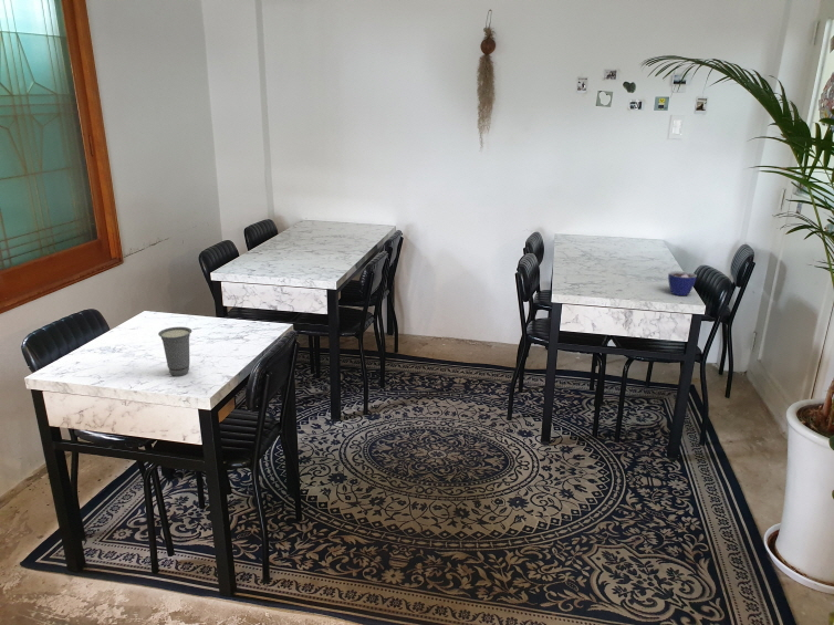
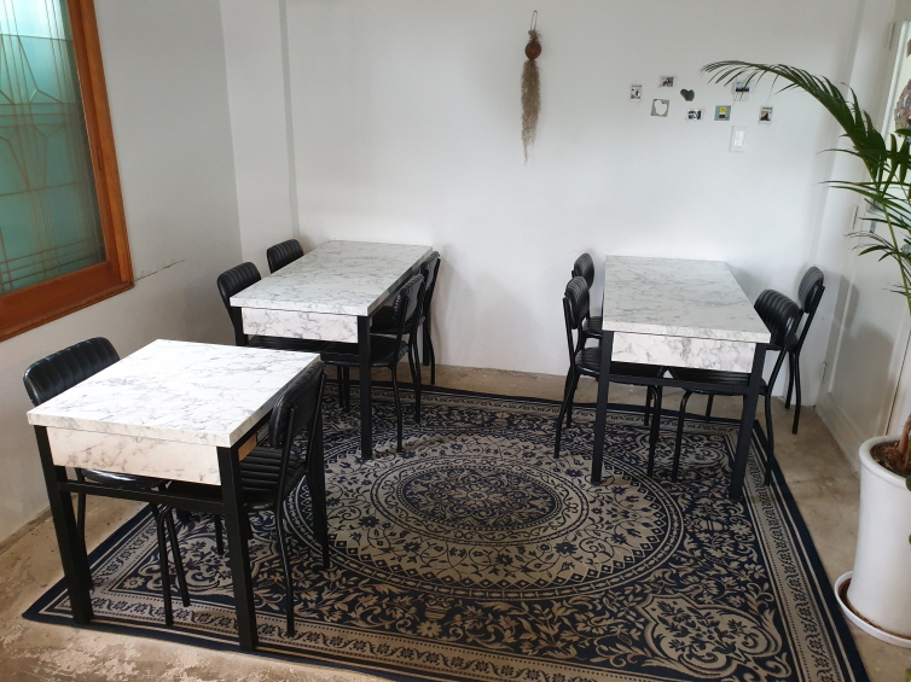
- cup [157,326,192,377]
- cup [667,270,698,296]
